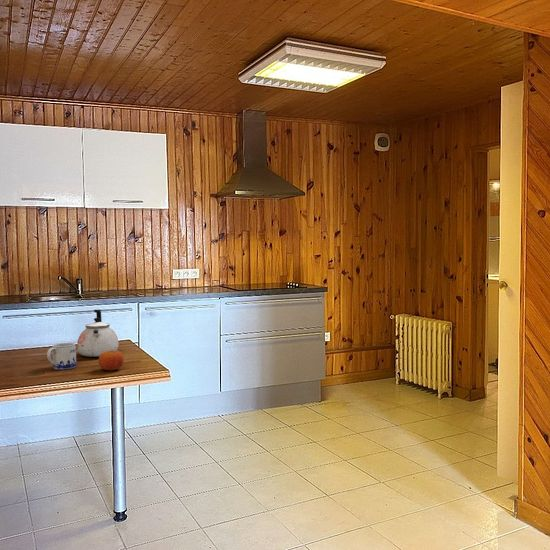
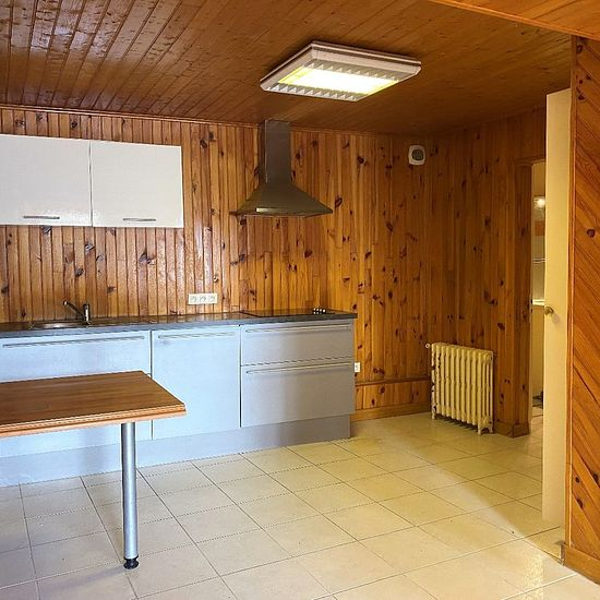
- kettle [76,308,120,358]
- fruit [97,350,125,371]
- mug [46,342,77,370]
